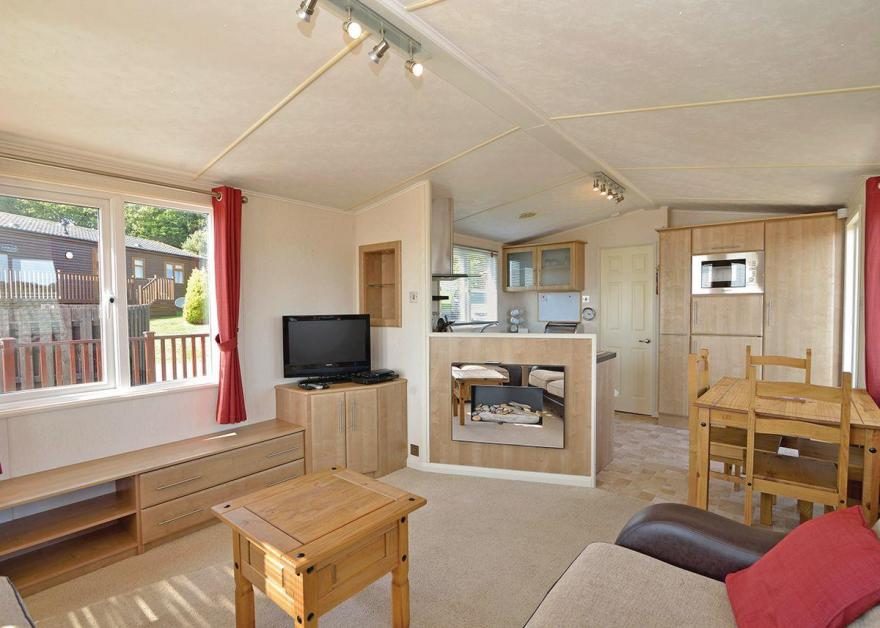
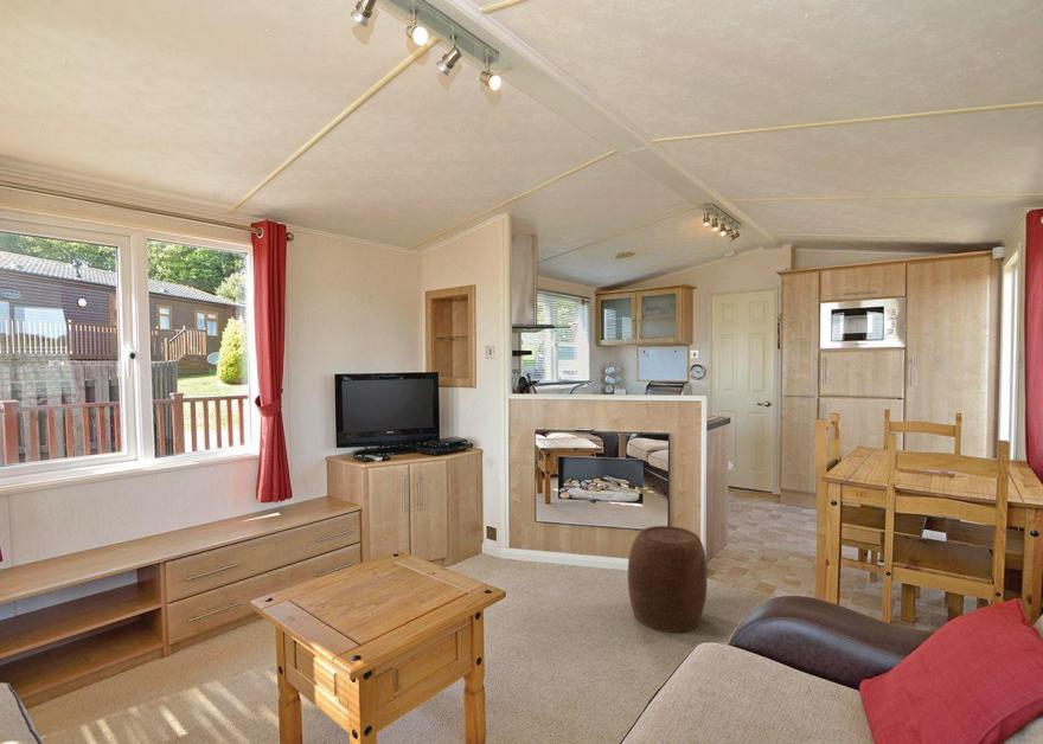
+ stool [627,525,708,634]
